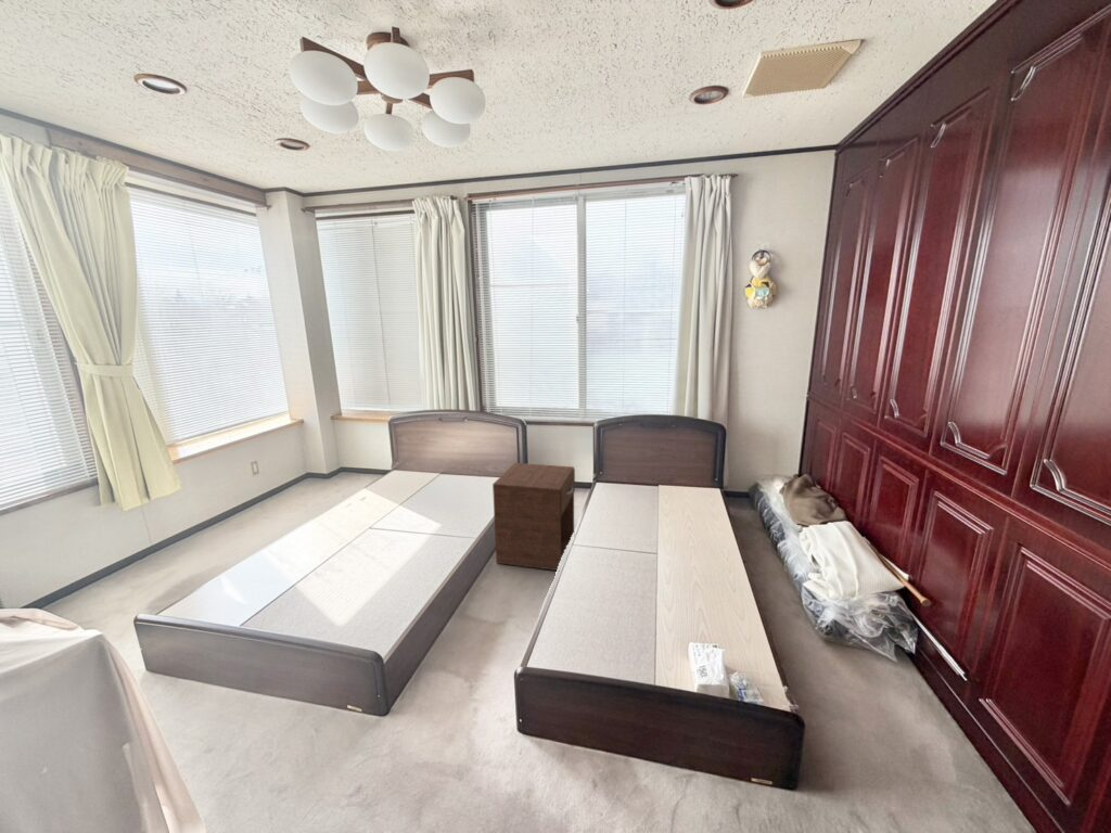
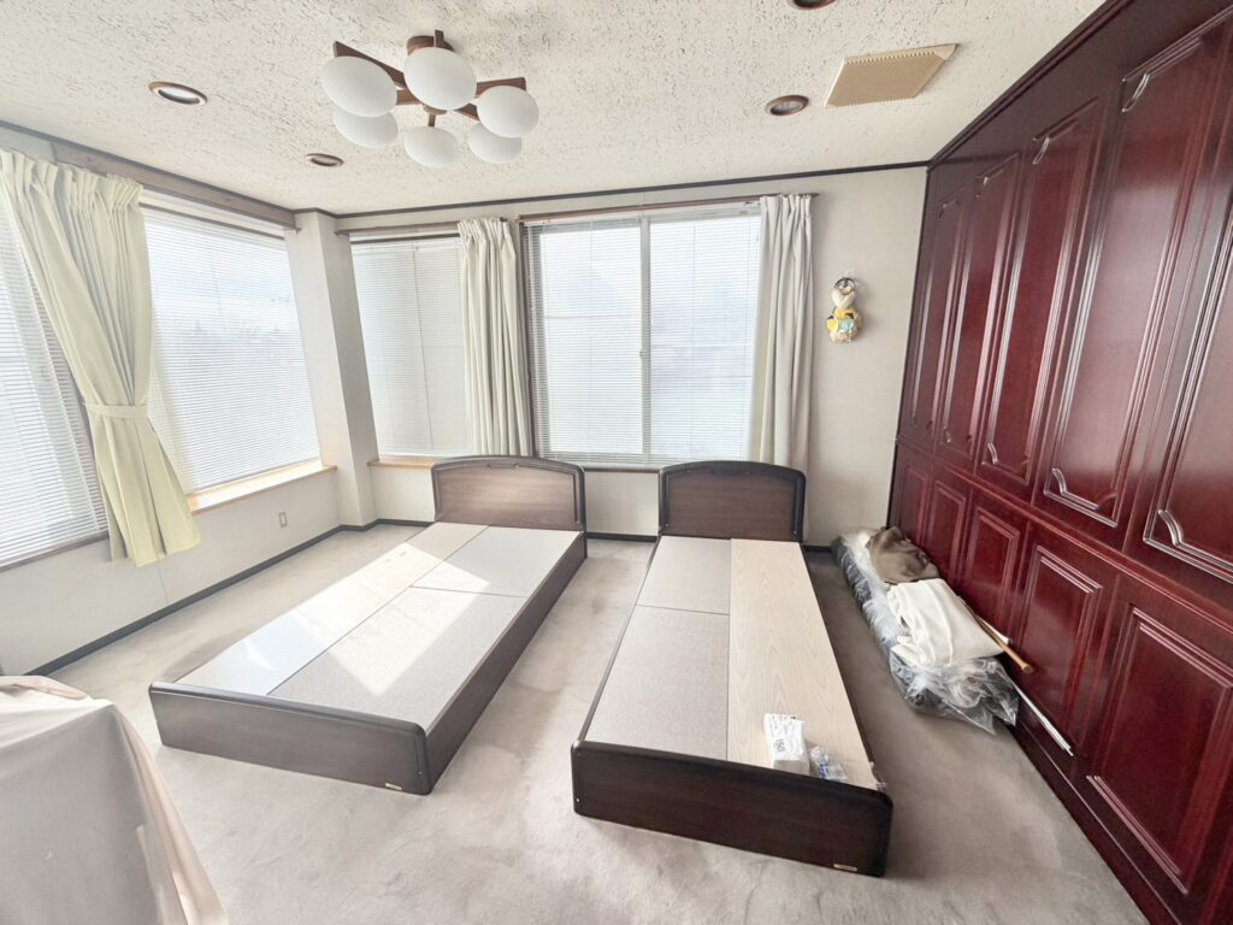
- nightstand [491,462,576,572]
